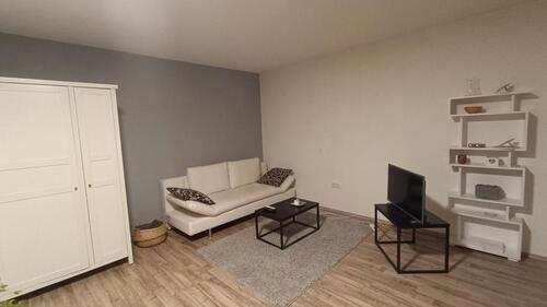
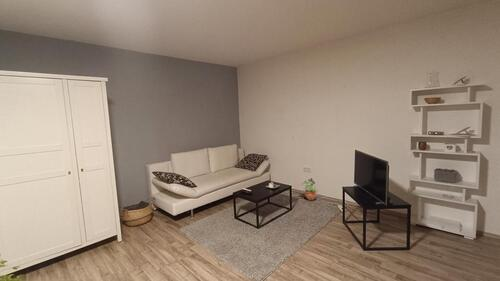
+ potted plant [301,177,319,201]
